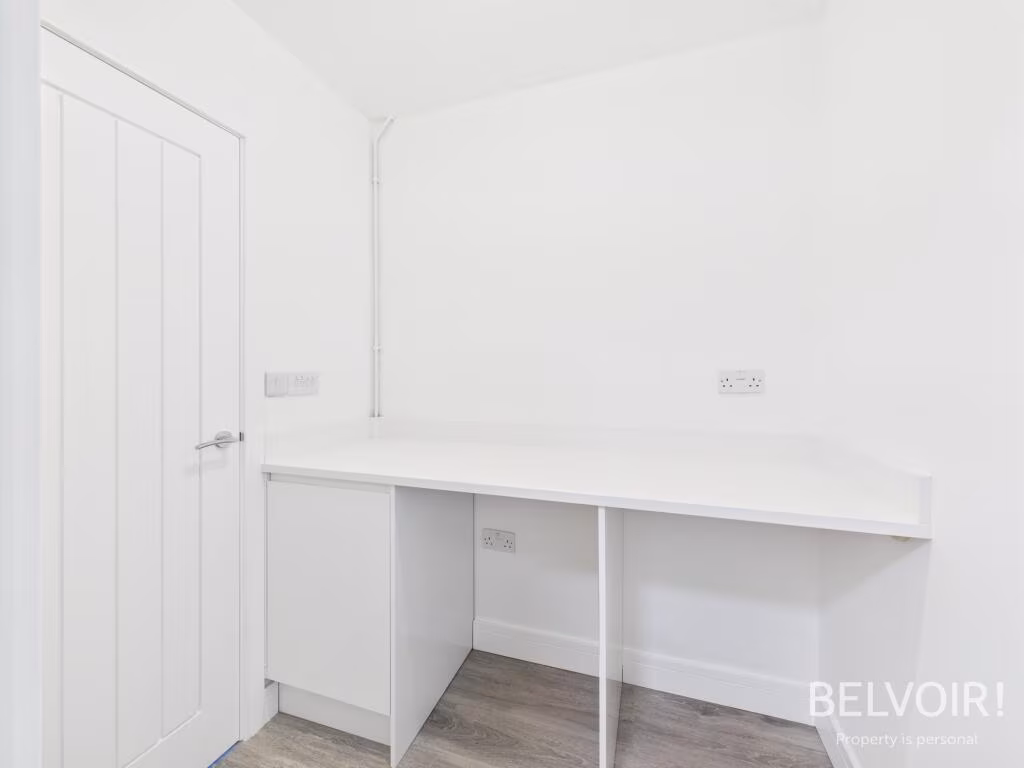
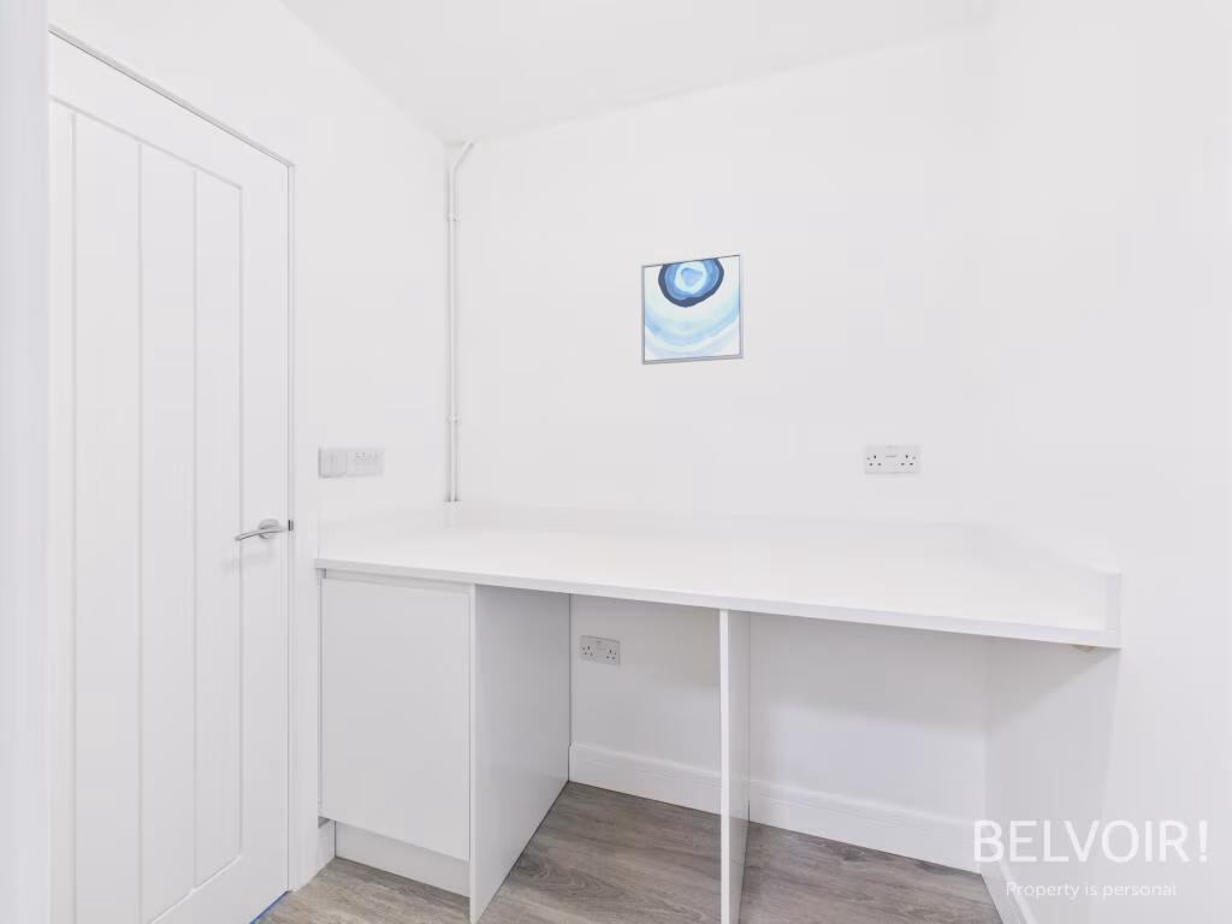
+ wall art [640,251,745,366]
